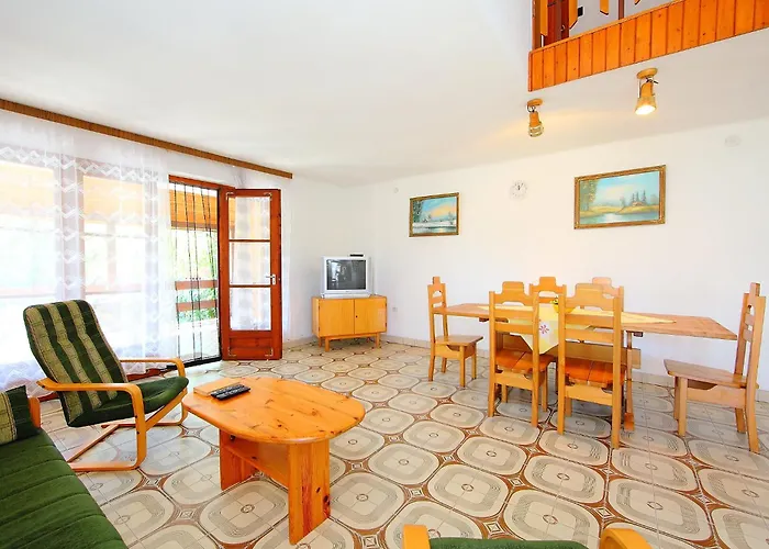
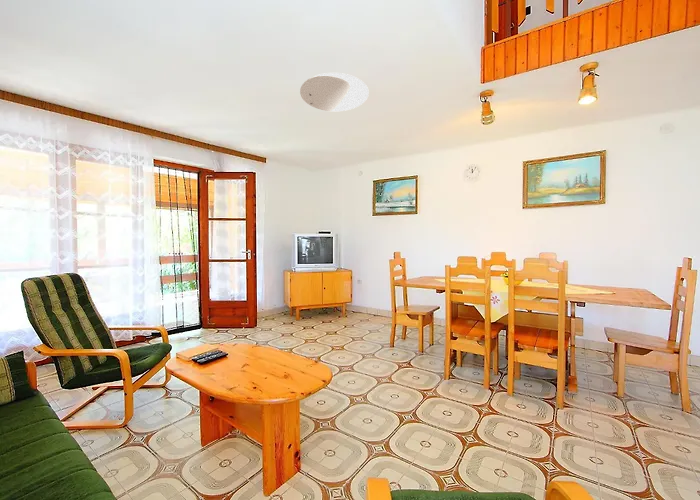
+ ceiling light [299,72,370,112]
